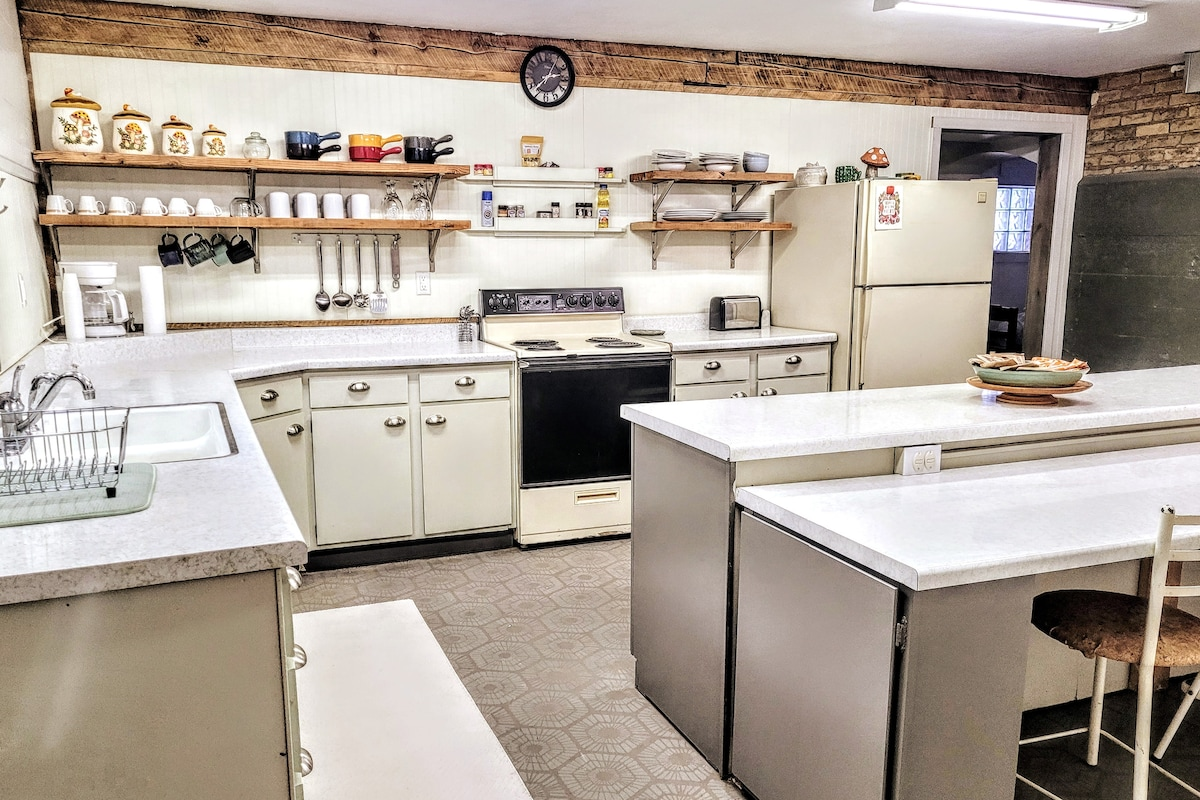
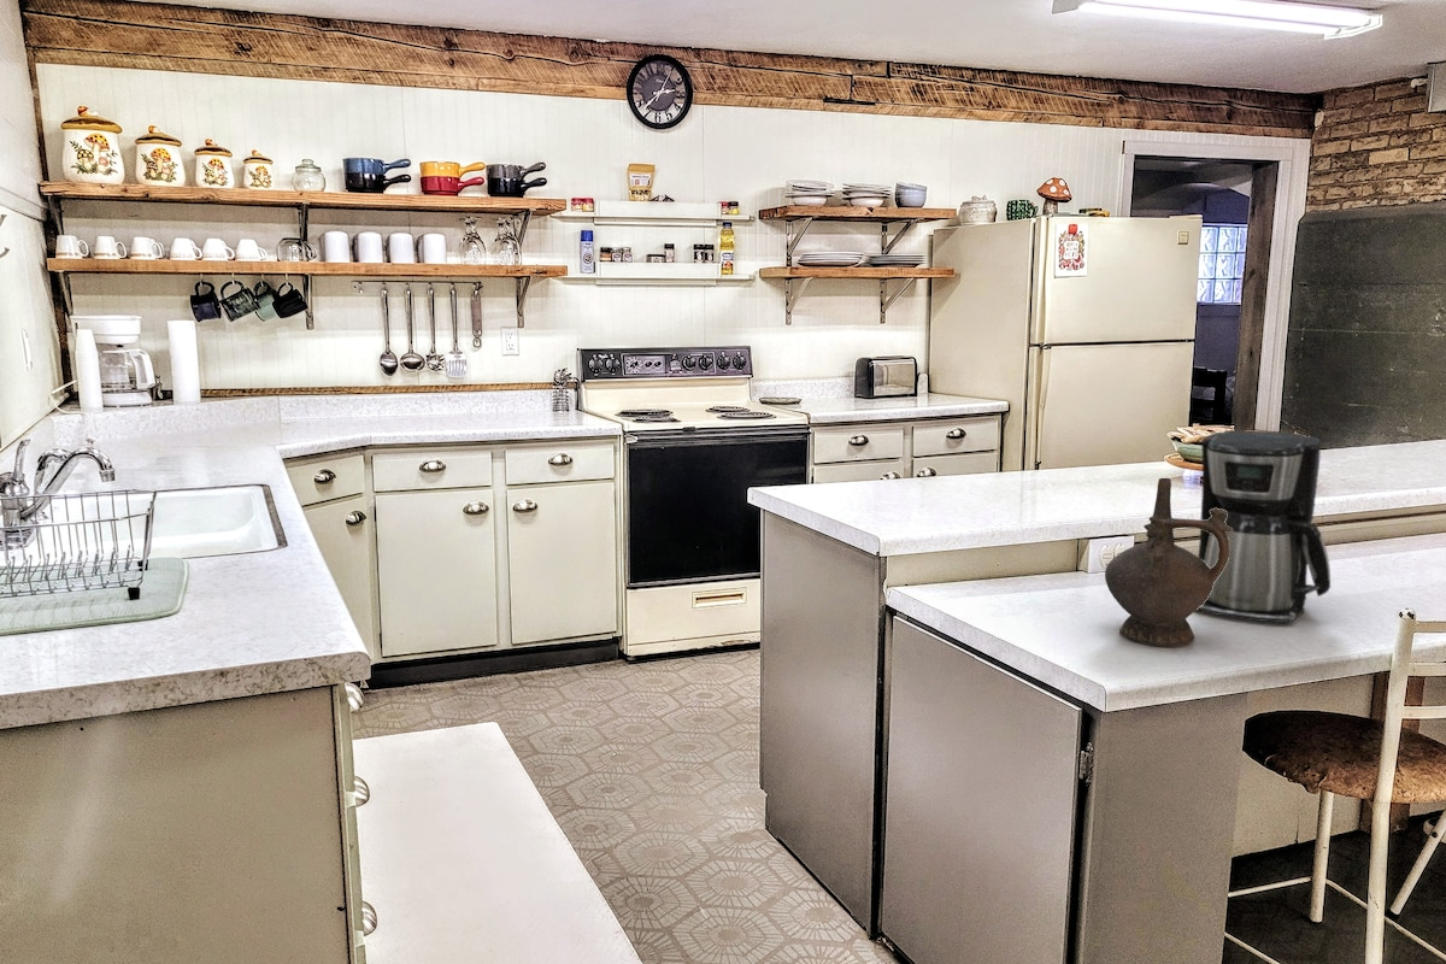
+ ceremonial vessel [1104,477,1233,648]
+ coffee maker [1195,429,1332,624]
